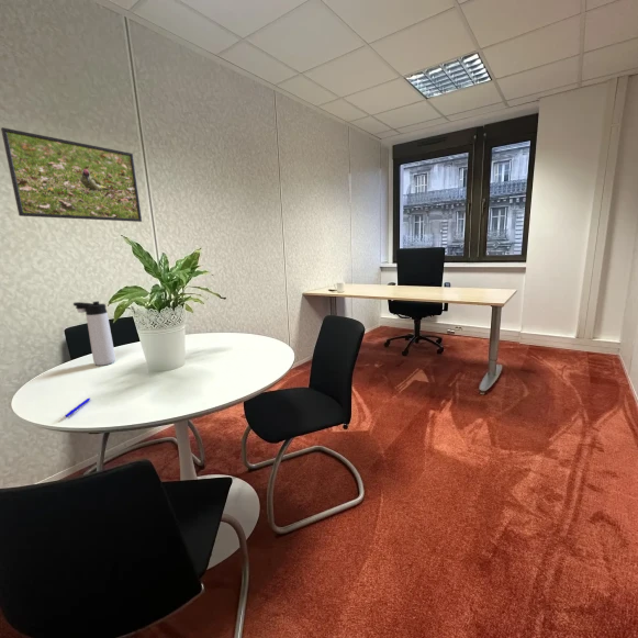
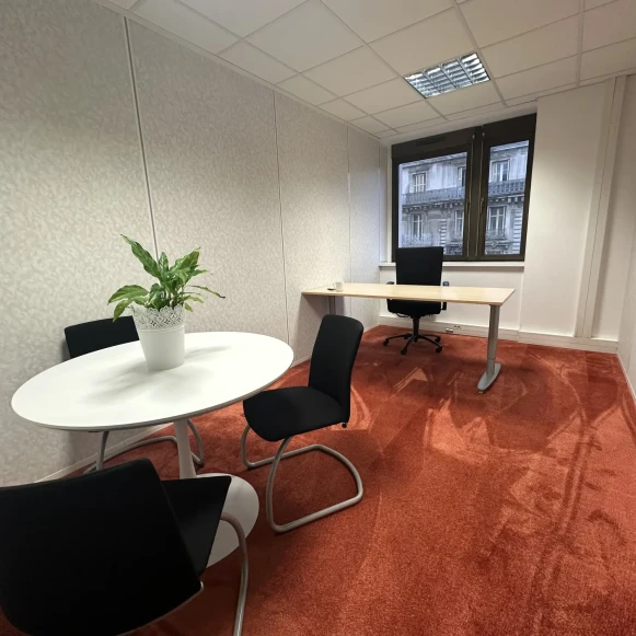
- pen [64,398,91,418]
- thermos bottle [72,300,116,367]
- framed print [0,126,143,223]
